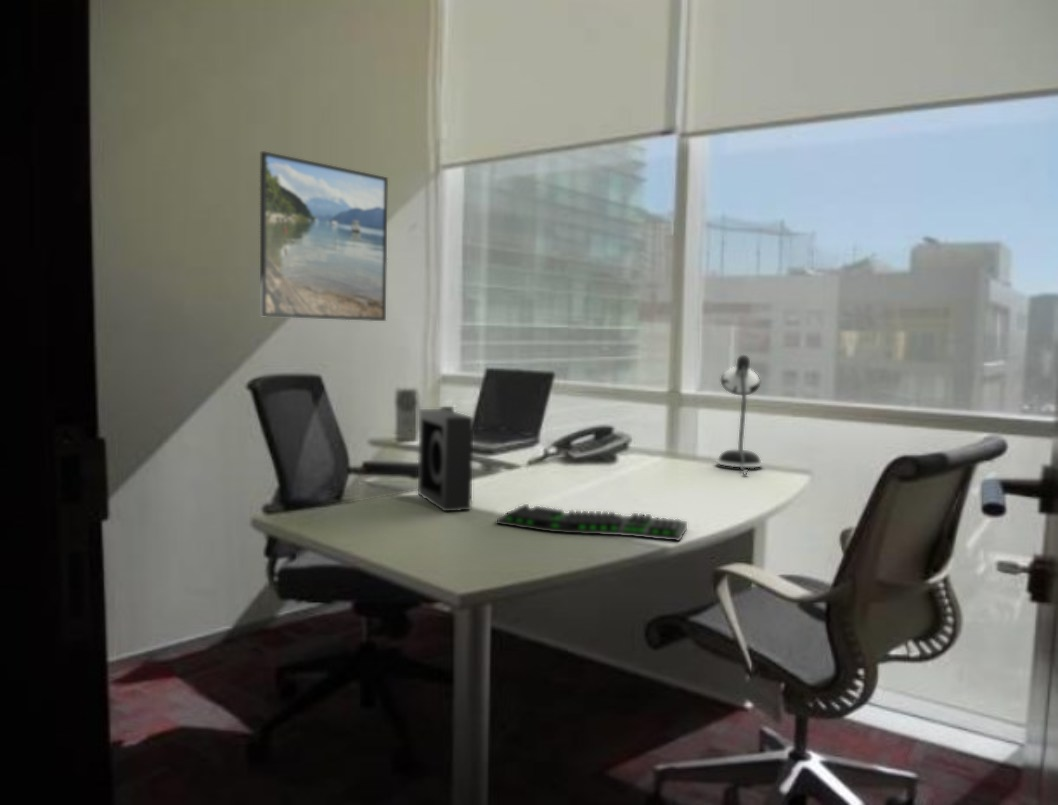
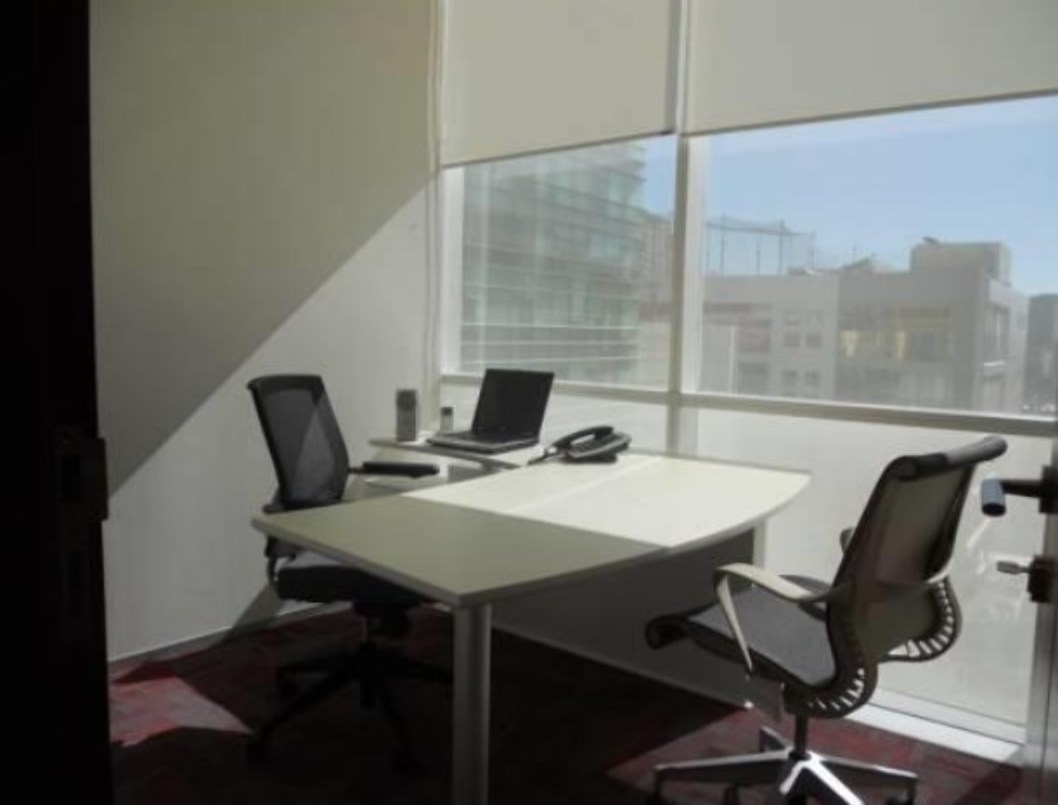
- desk lamp [715,354,764,476]
- keyboard [496,503,688,542]
- speaker [417,408,474,512]
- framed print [259,150,389,322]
